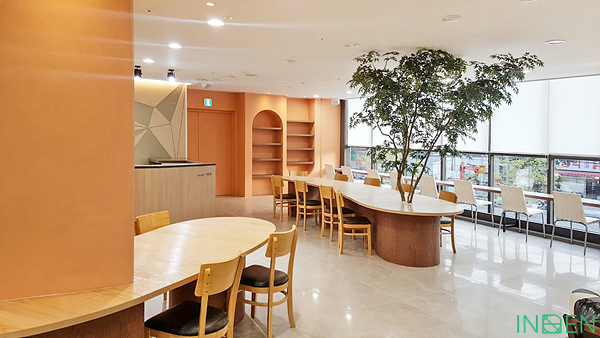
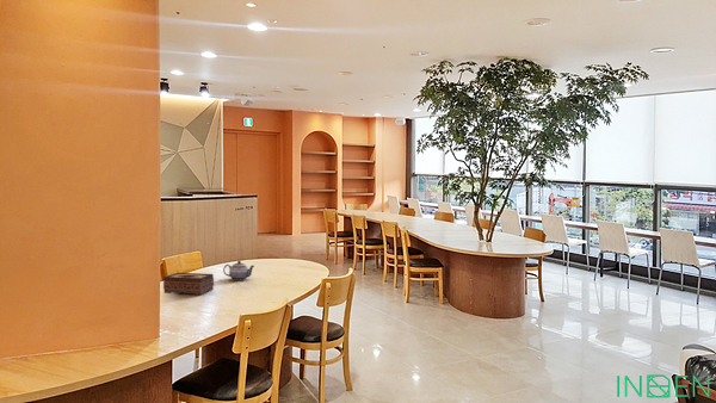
+ teapot [222,260,255,281]
+ tissue box [162,272,215,296]
